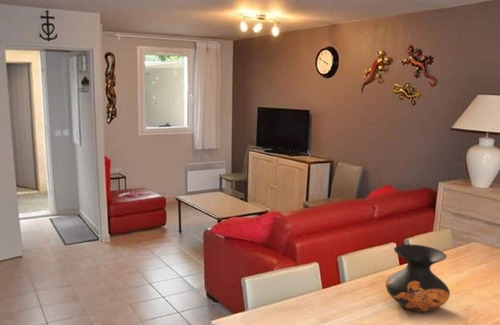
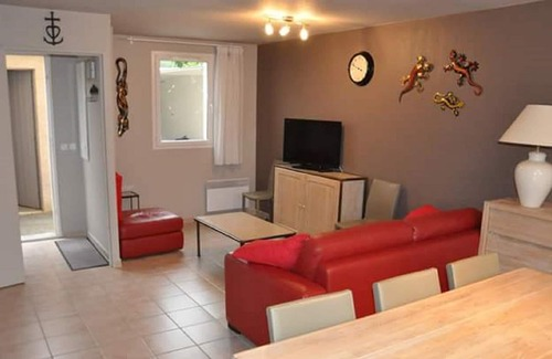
- vase [385,244,451,313]
